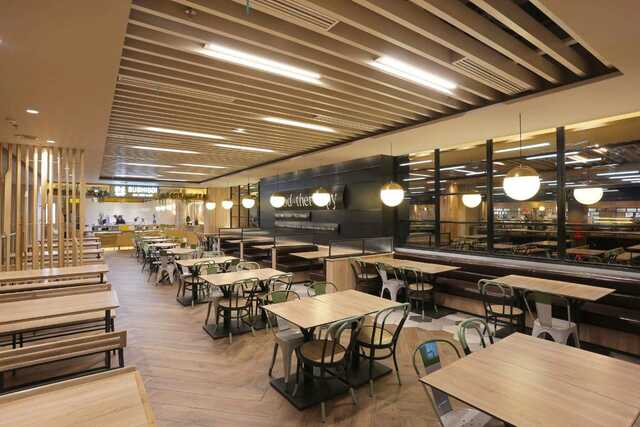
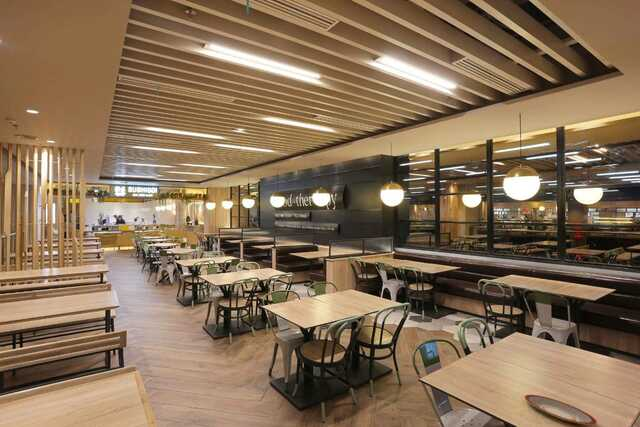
+ plate [524,394,598,426]
